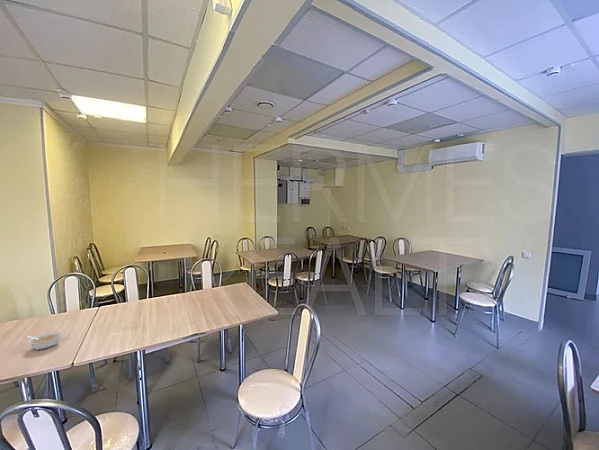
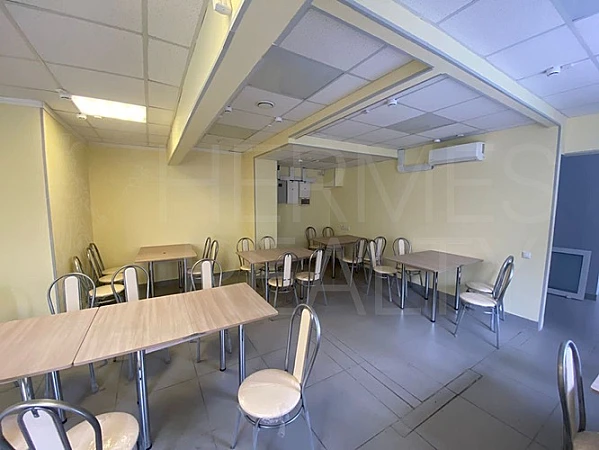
- legume [26,331,63,351]
